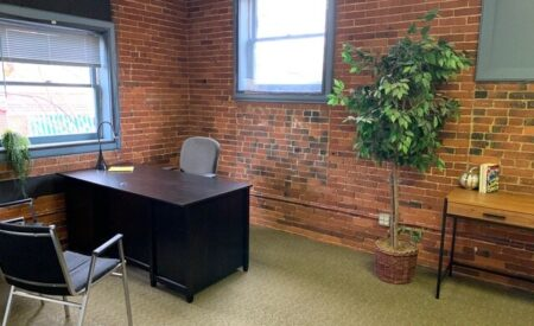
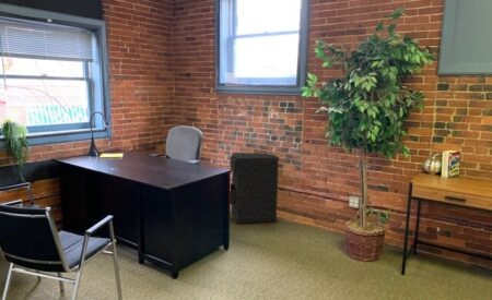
+ filing cabinet [229,152,280,225]
